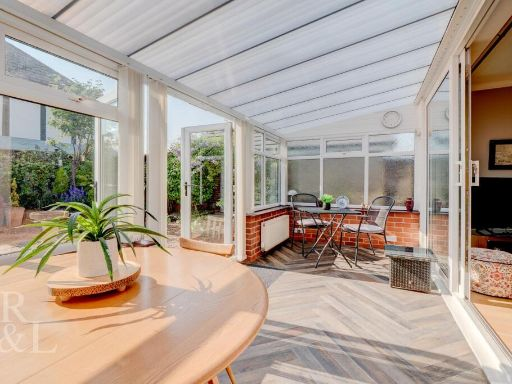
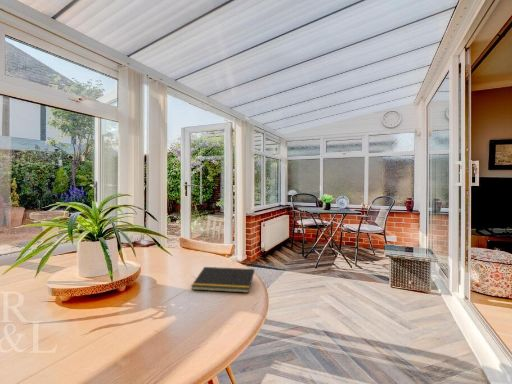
+ notepad [190,266,255,294]
